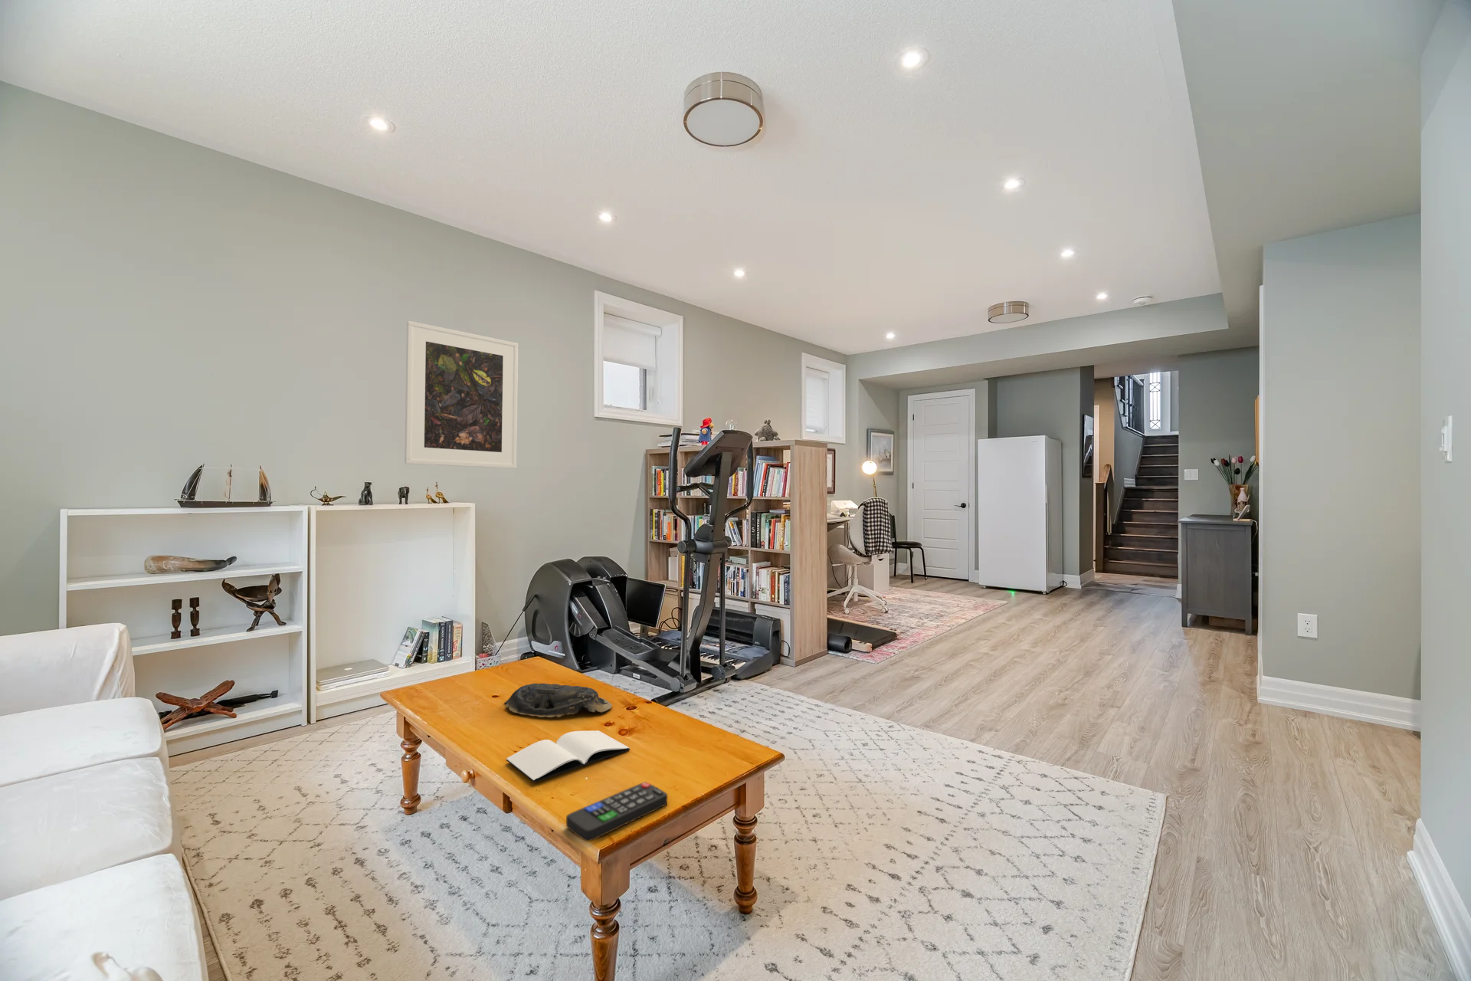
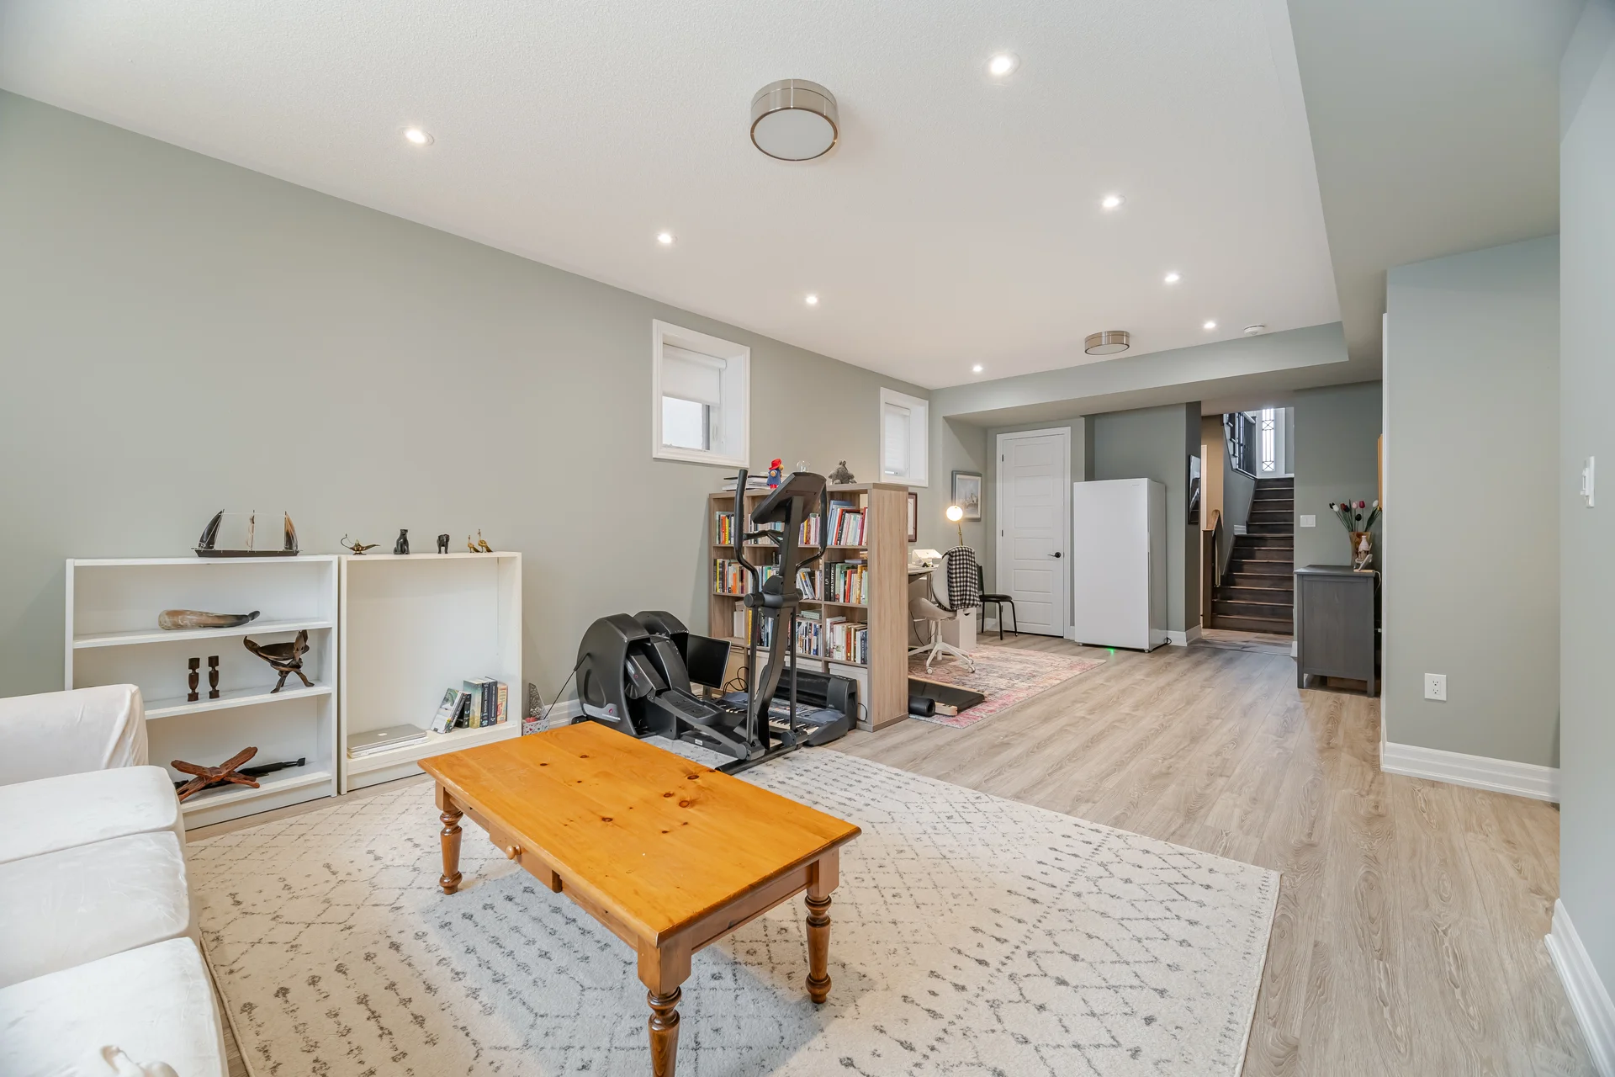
- book [506,729,630,783]
- decorative bowl [505,683,613,718]
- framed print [404,320,519,469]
- remote control [566,782,668,842]
